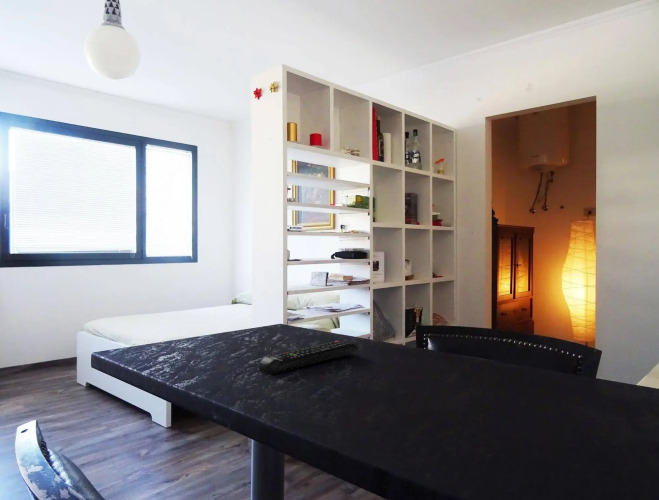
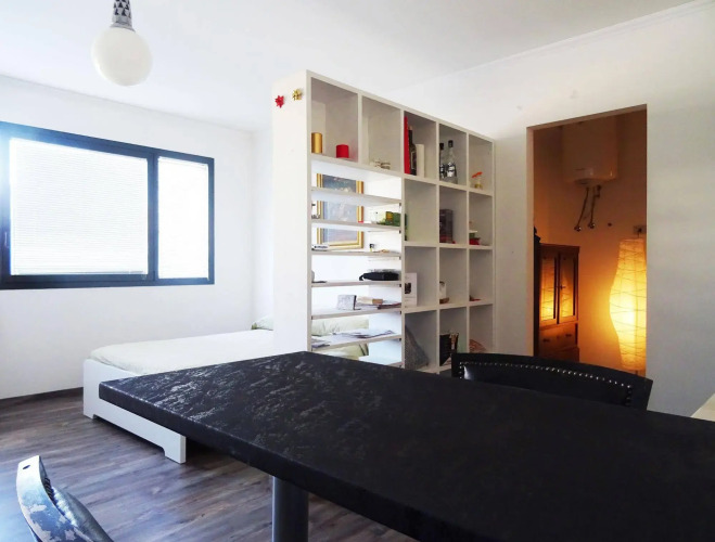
- remote control [258,339,359,376]
